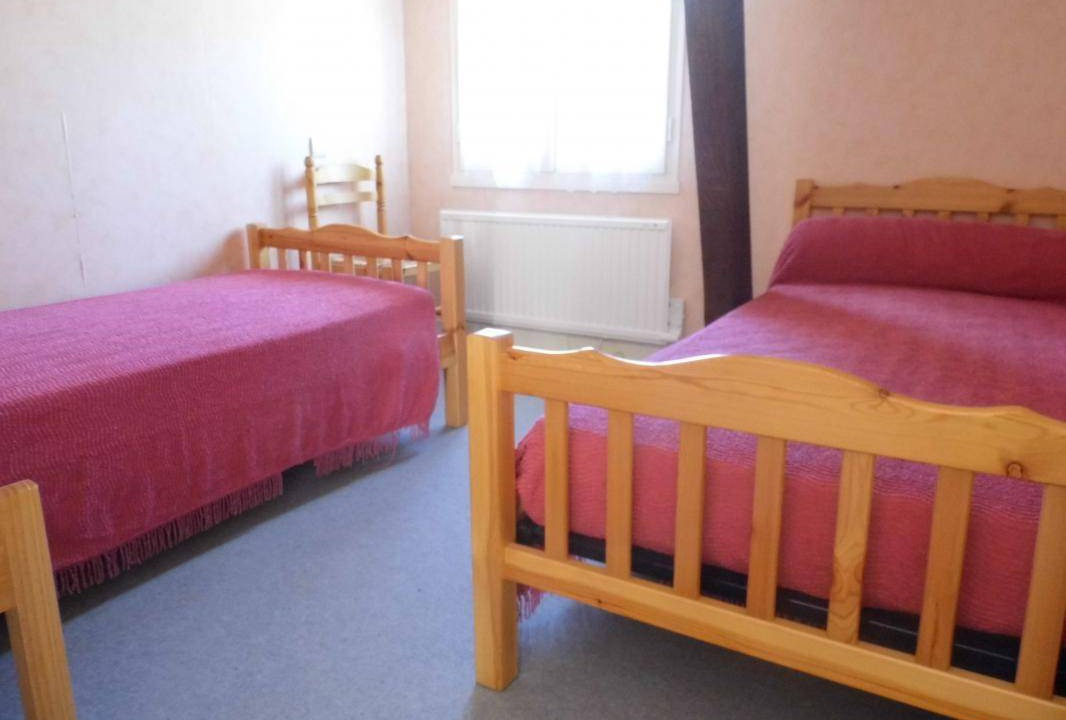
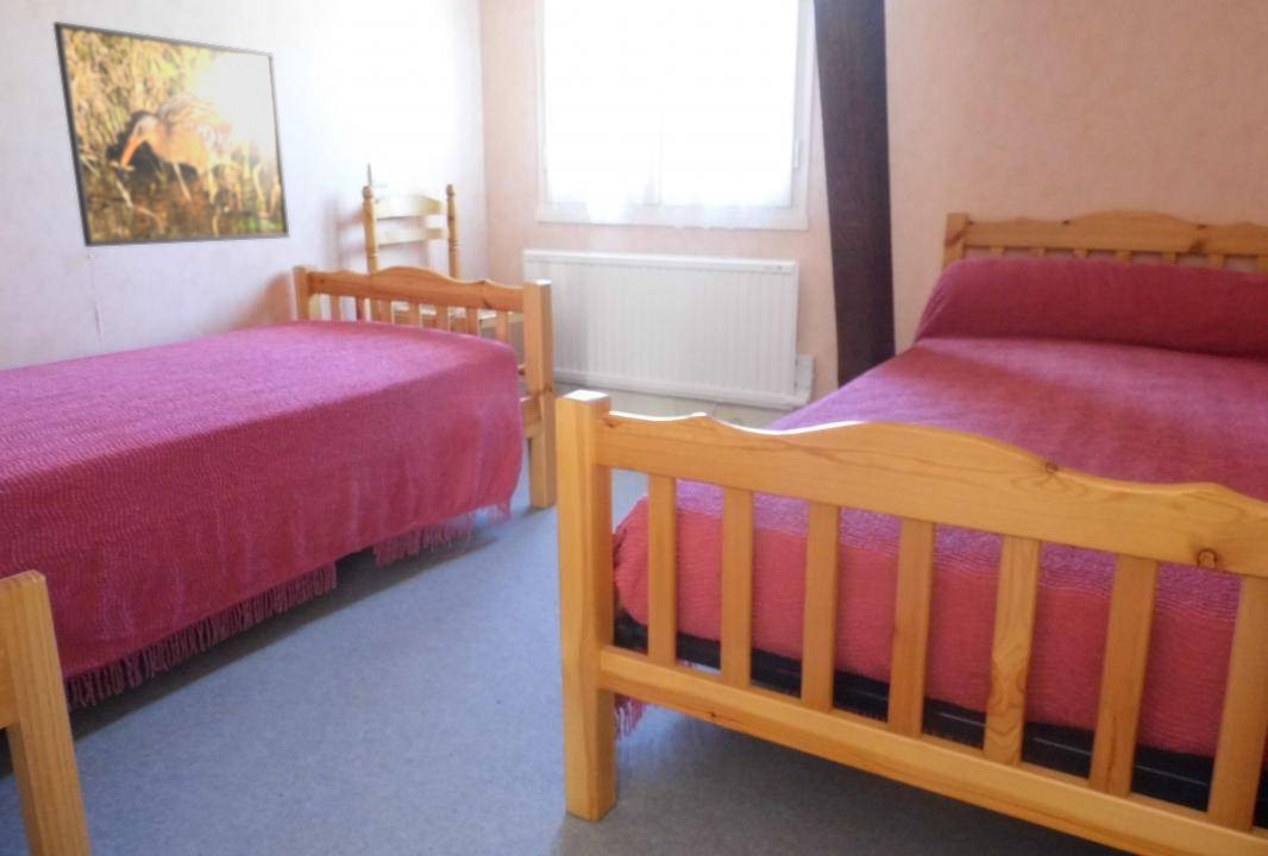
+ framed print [52,20,290,248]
